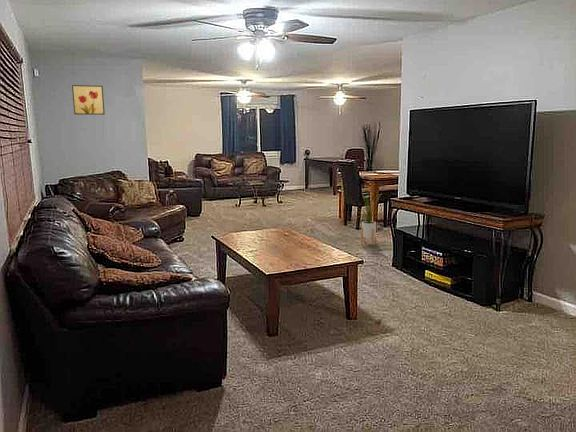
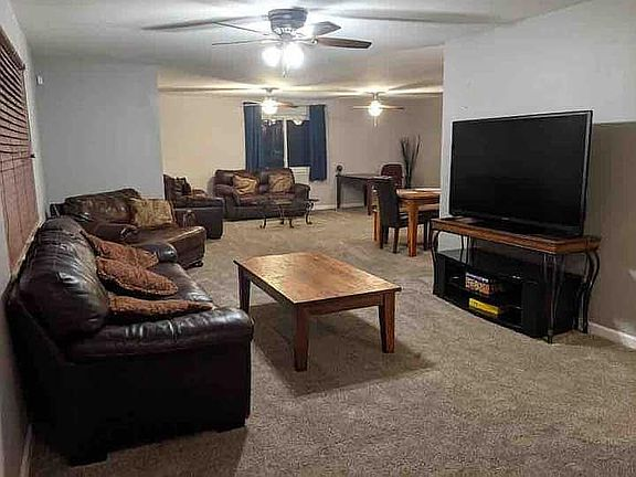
- wall art [71,84,106,116]
- house plant [352,187,385,246]
